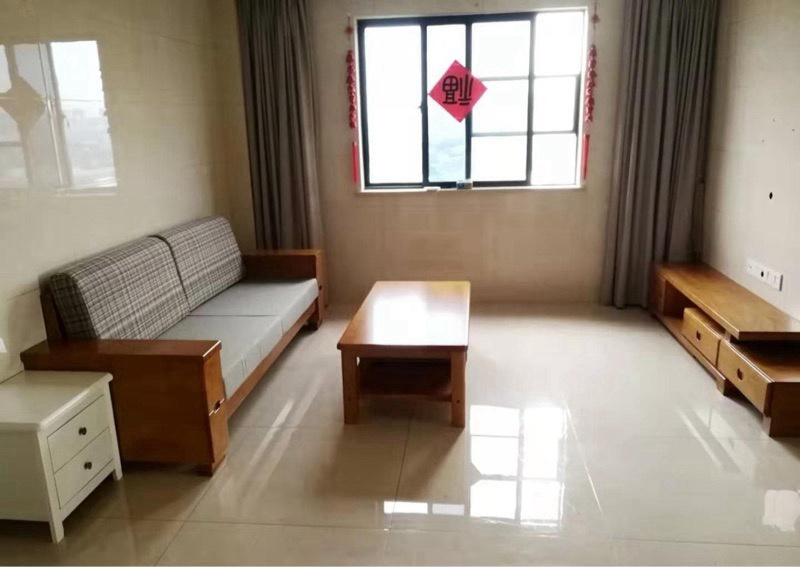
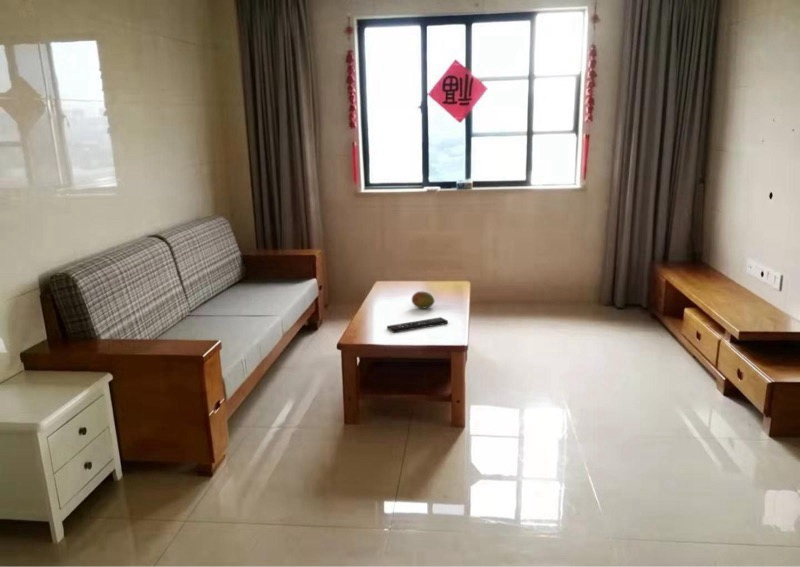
+ fruit [411,291,435,310]
+ remote control [386,316,449,334]
